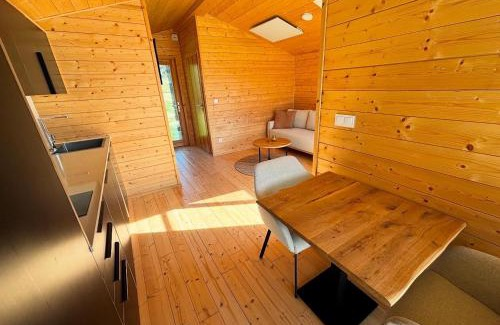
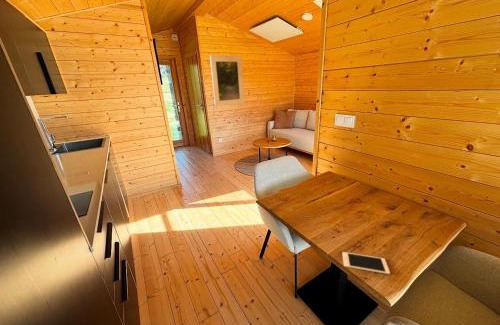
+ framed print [209,55,245,107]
+ cell phone [341,251,391,275]
